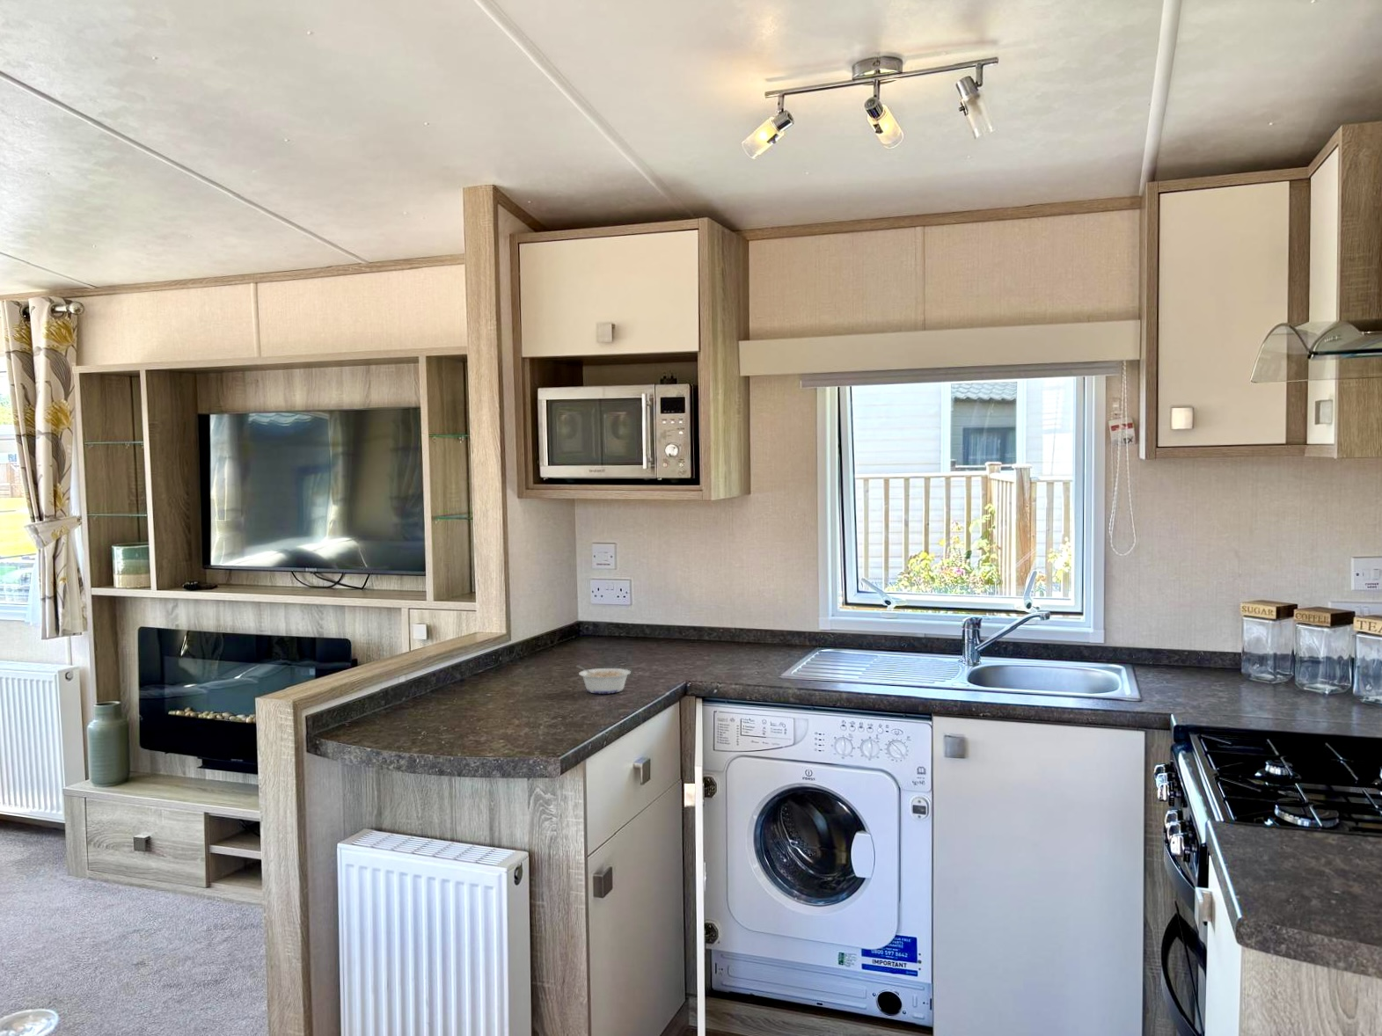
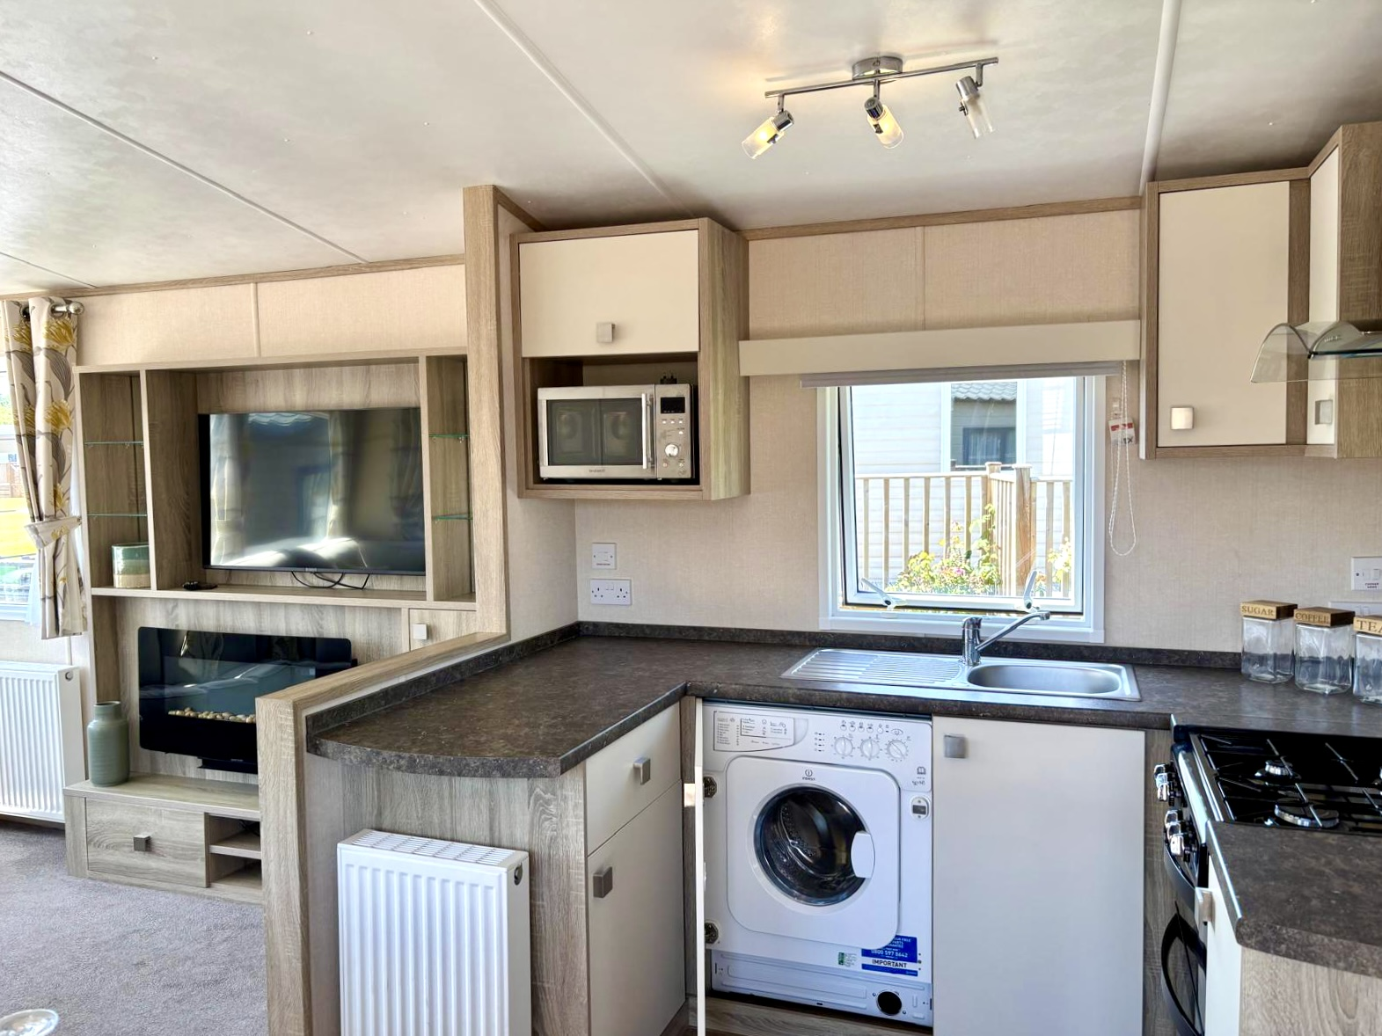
- legume [576,664,631,694]
